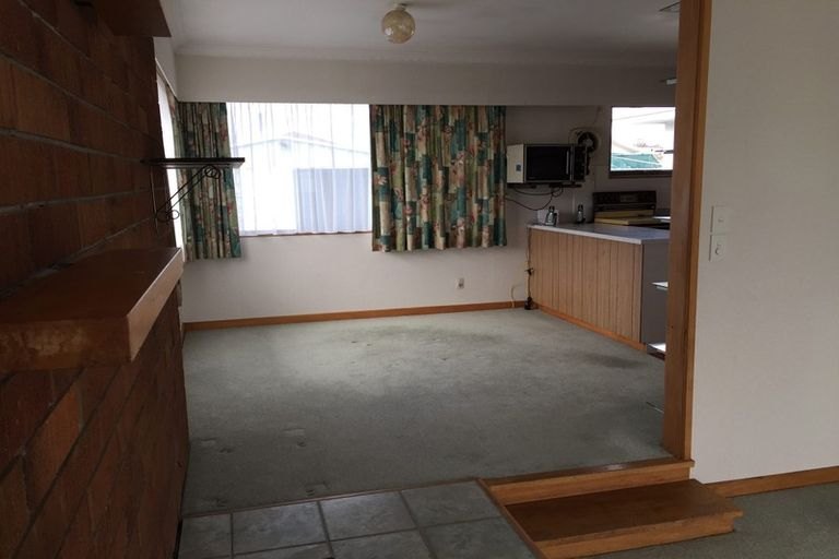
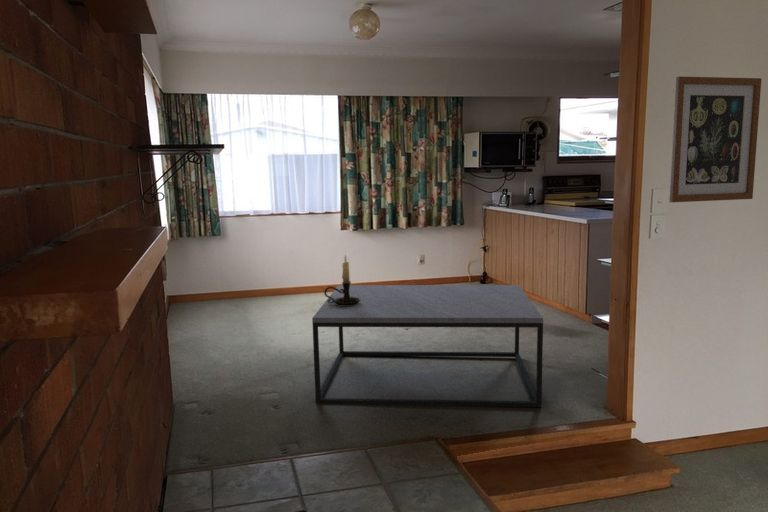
+ candle holder [323,254,360,306]
+ wall art [669,75,762,203]
+ coffee table [311,284,544,408]
